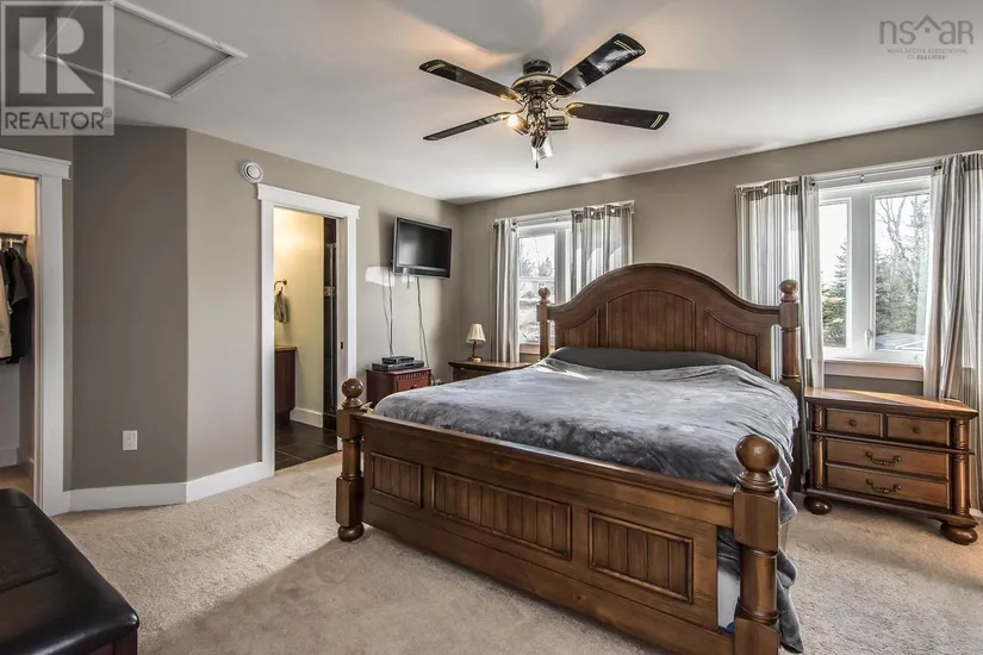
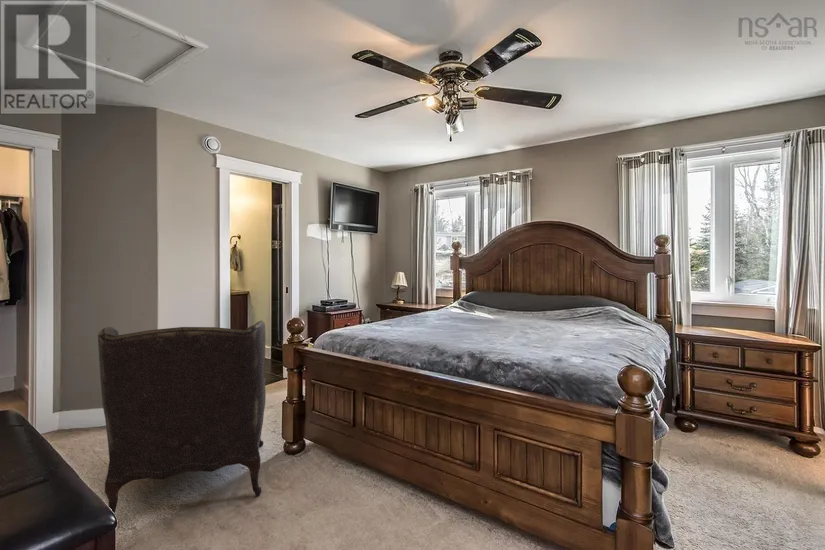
+ armchair [97,319,267,514]
